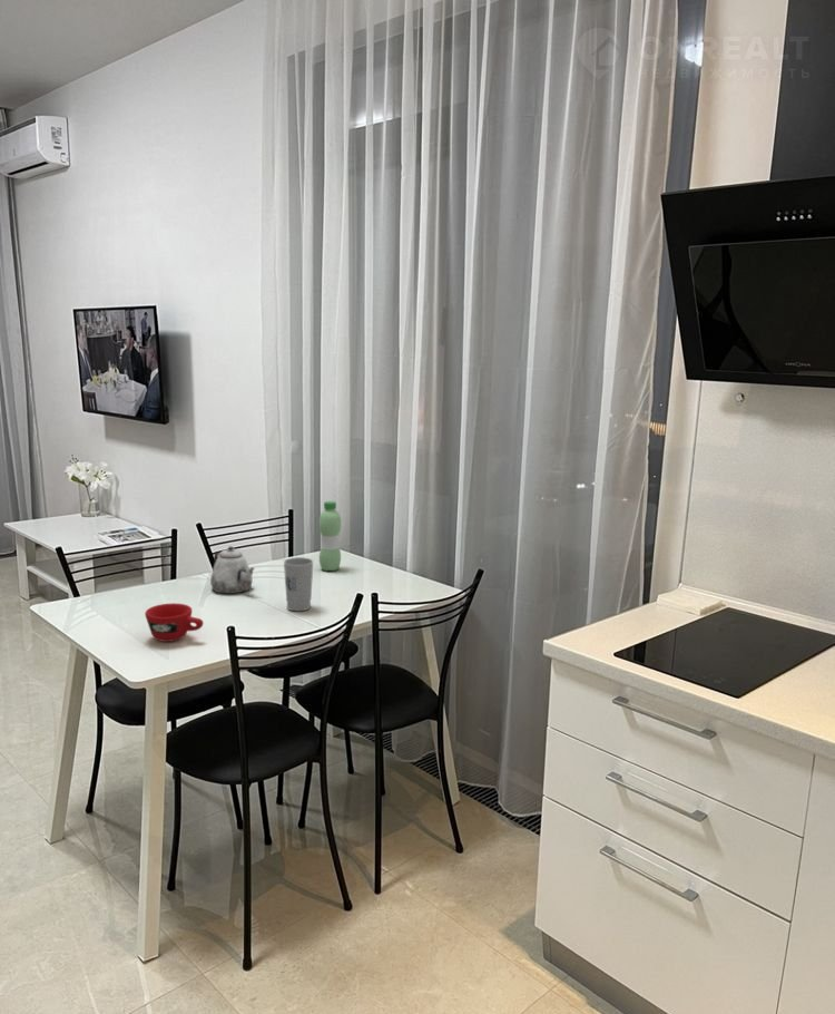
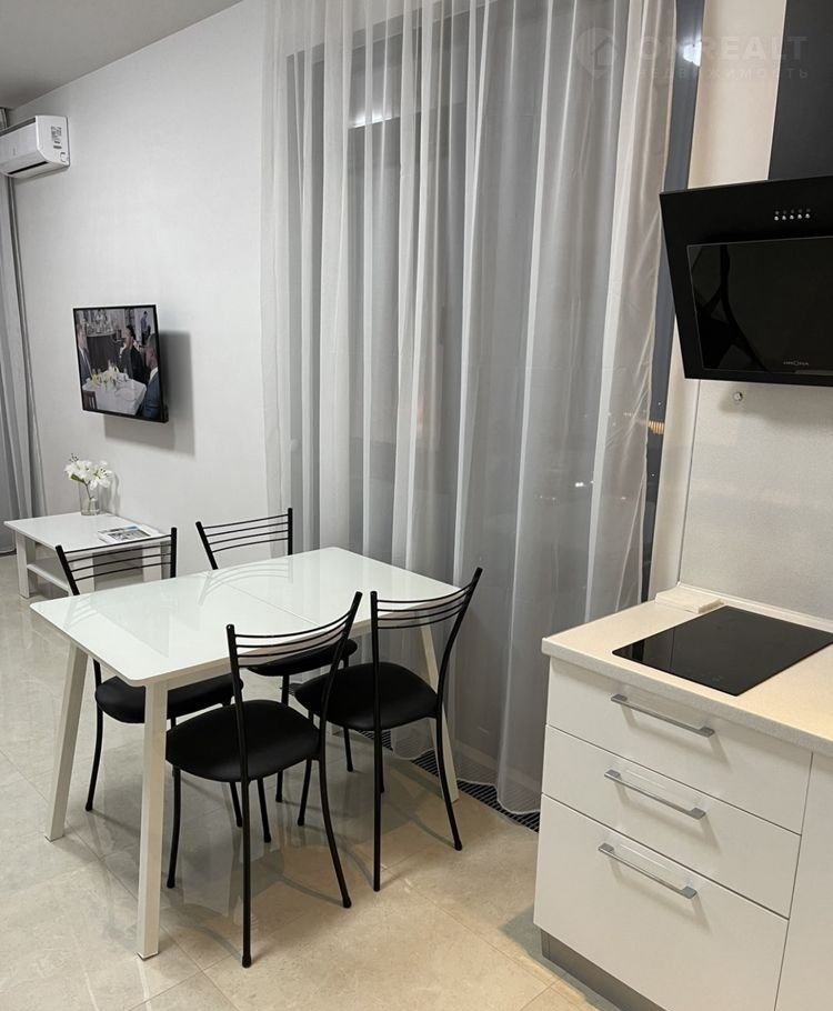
- cup [283,556,314,612]
- teapot [209,546,255,595]
- water bottle [318,500,342,572]
- cup [144,602,205,643]
